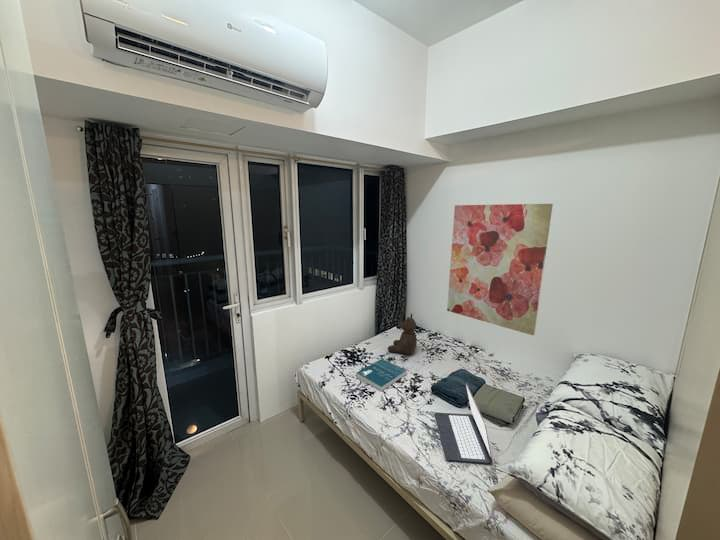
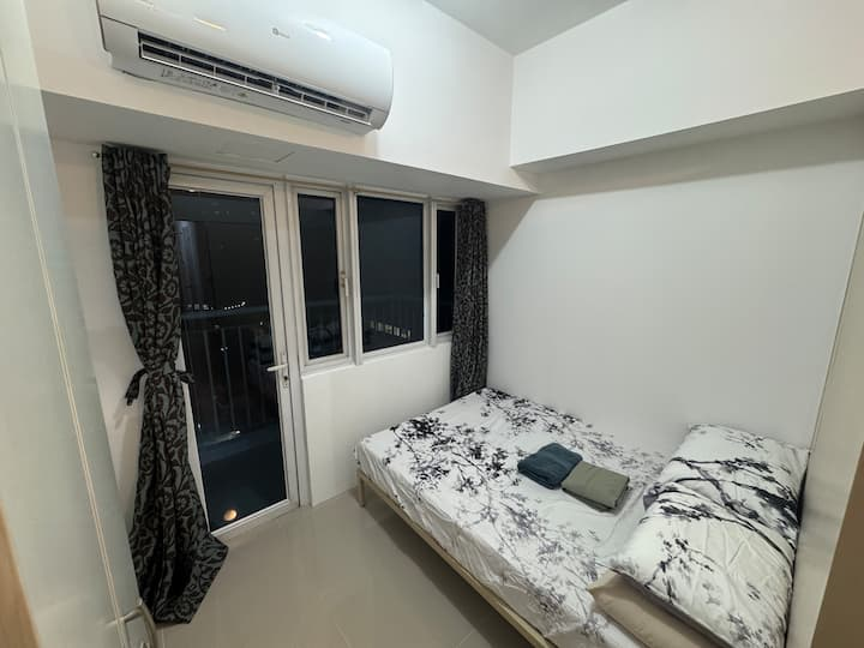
- teddy bear [387,313,418,355]
- book [355,358,408,392]
- wall art [446,203,554,336]
- laptop [434,382,494,465]
